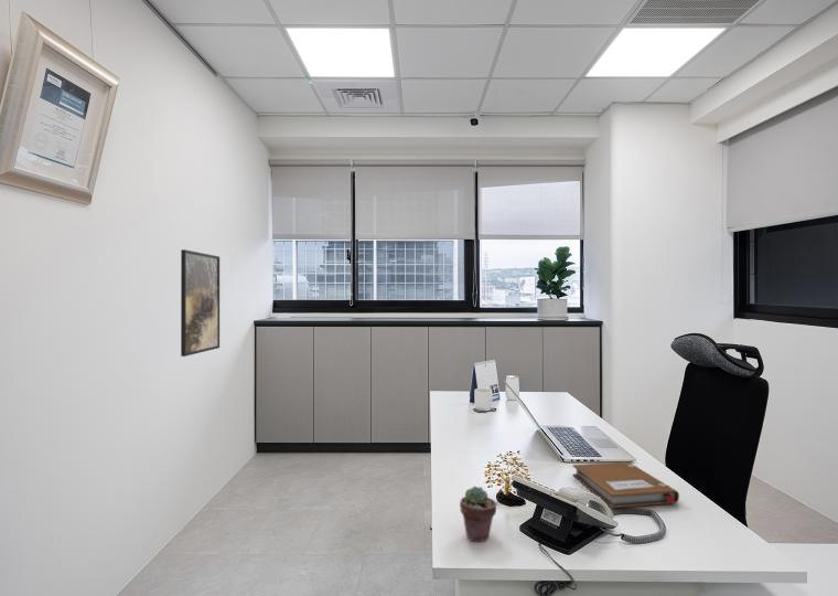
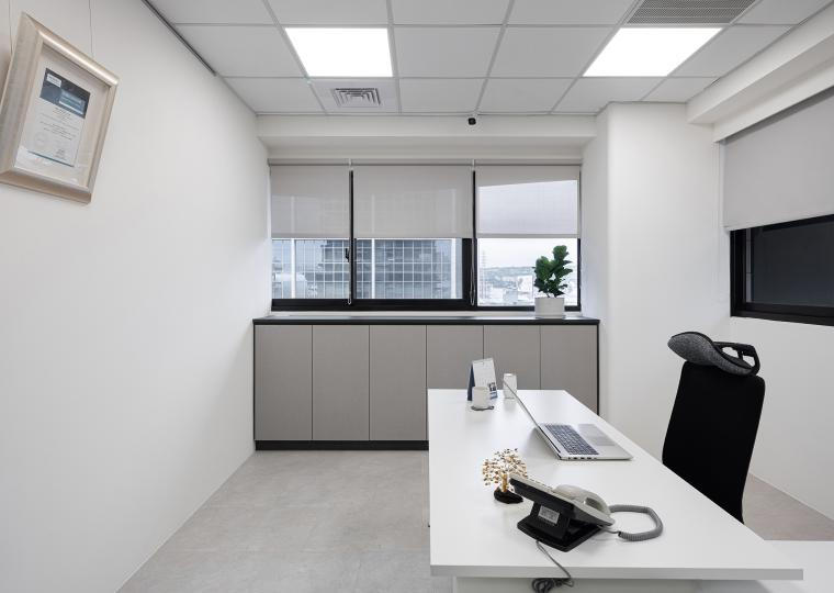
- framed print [180,248,221,358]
- potted succulent [459,485,498,543]
- notebook [571,461,680,509]
